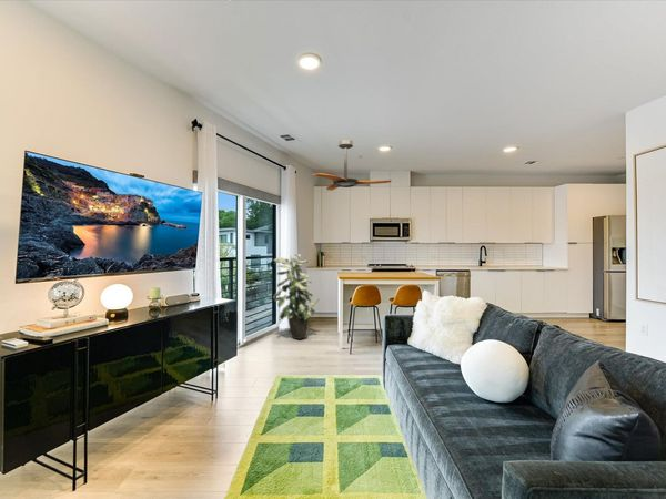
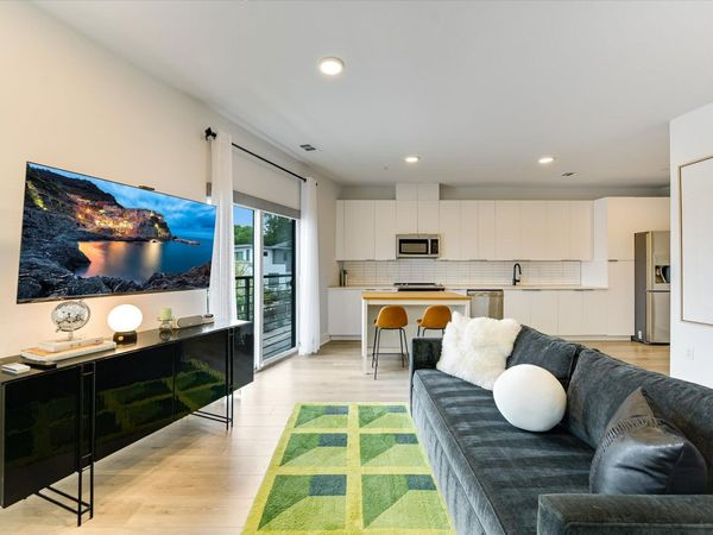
- ceiling fan [312,139,393,192]
- indoor plant [272,253,320,340]
